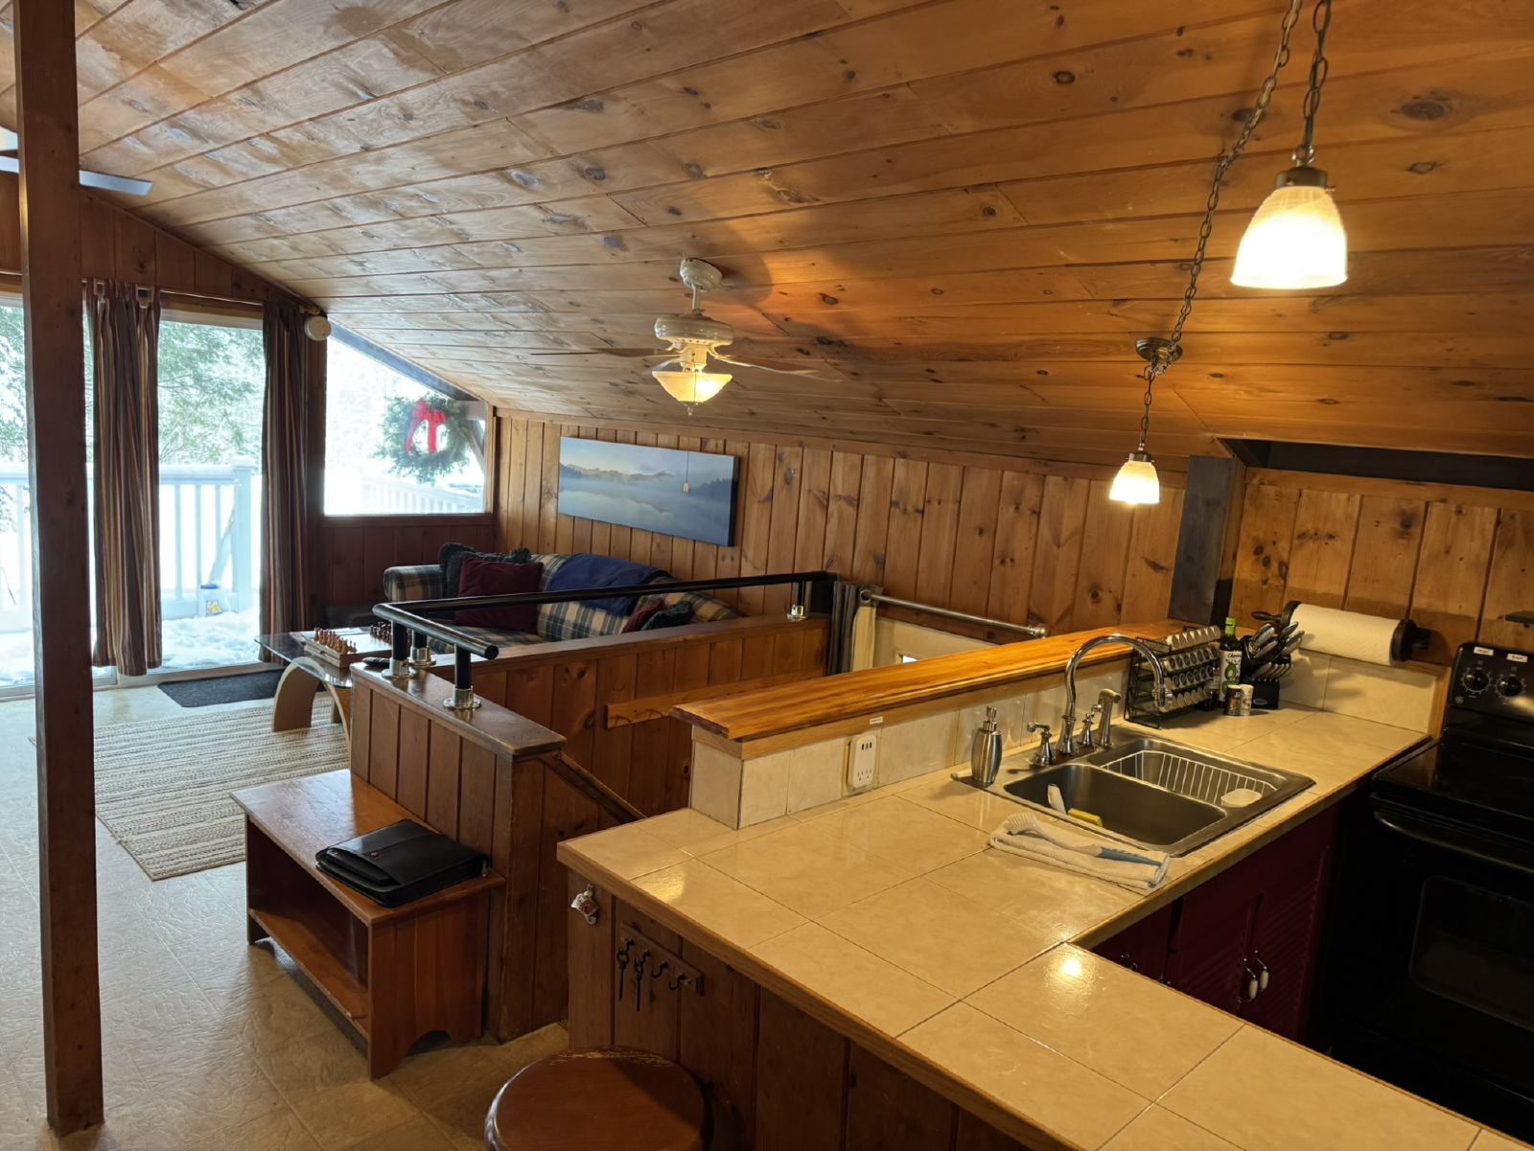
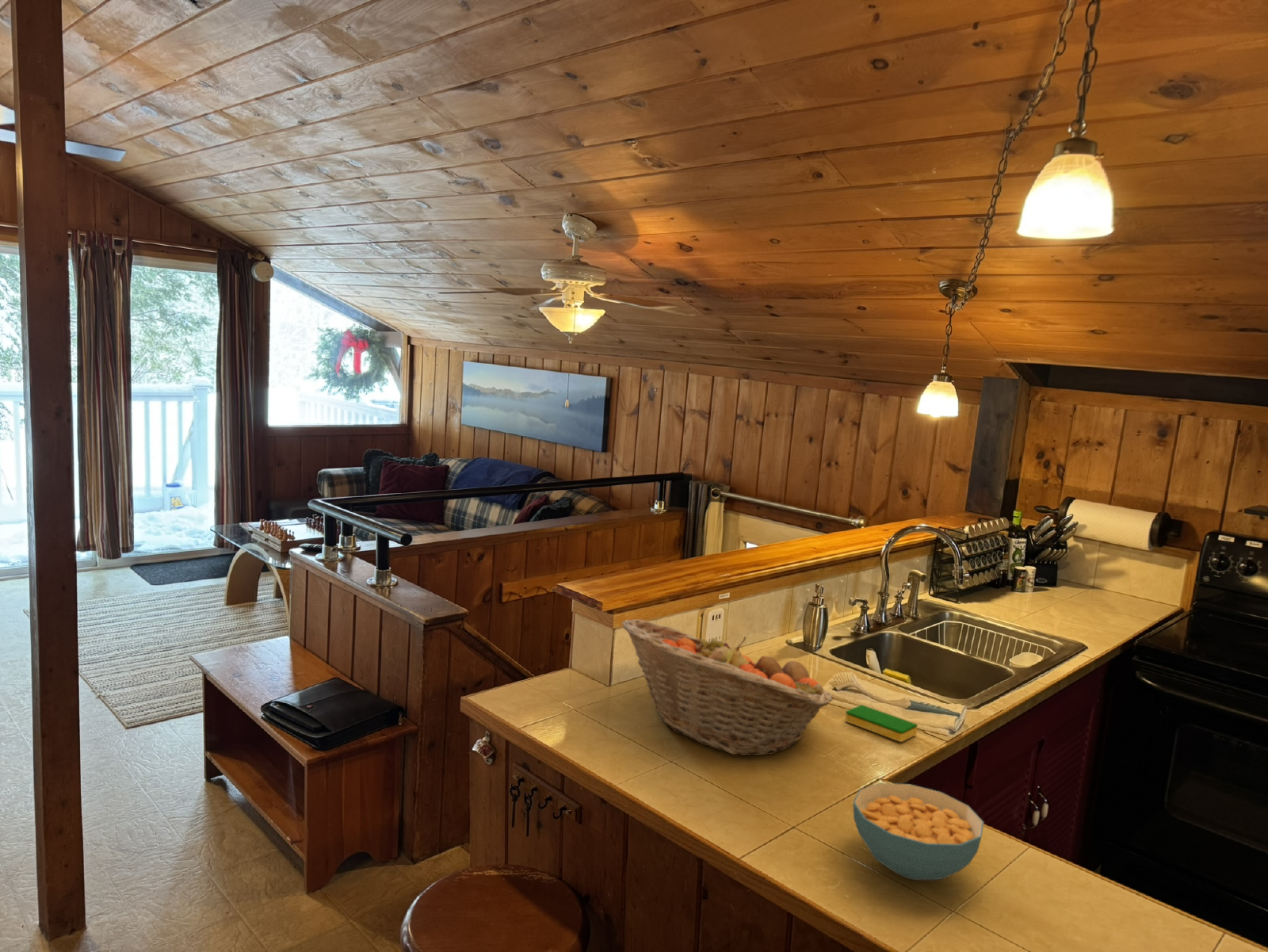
+ fruit basket [621,618,834,756]
+ dish sponge [844,704,919,743]
+ cereal bowl [852,782,985,881]
